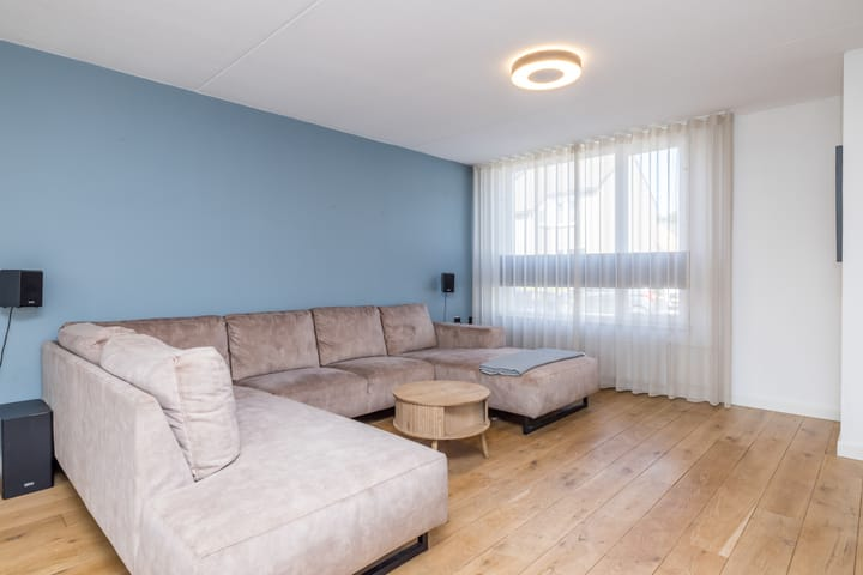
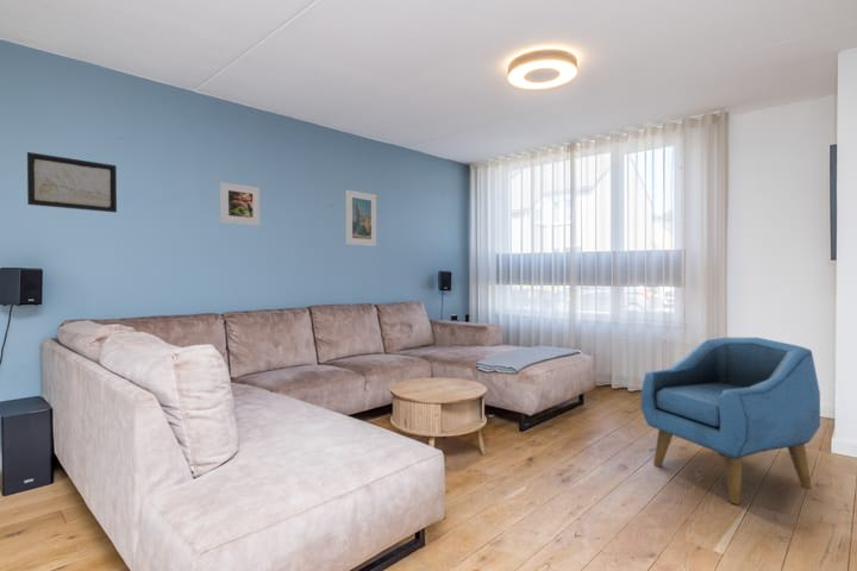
+ armchair [640,335,821,506]
+ wall art [26,151,118,214]
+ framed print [219,181,261,227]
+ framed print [345,189,377,247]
